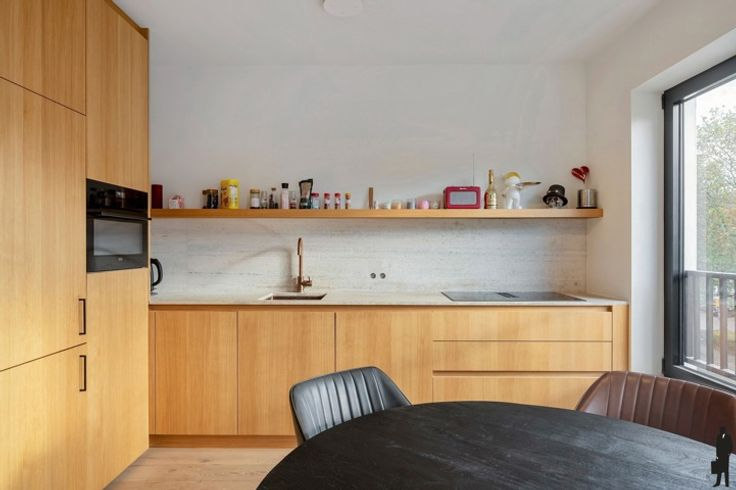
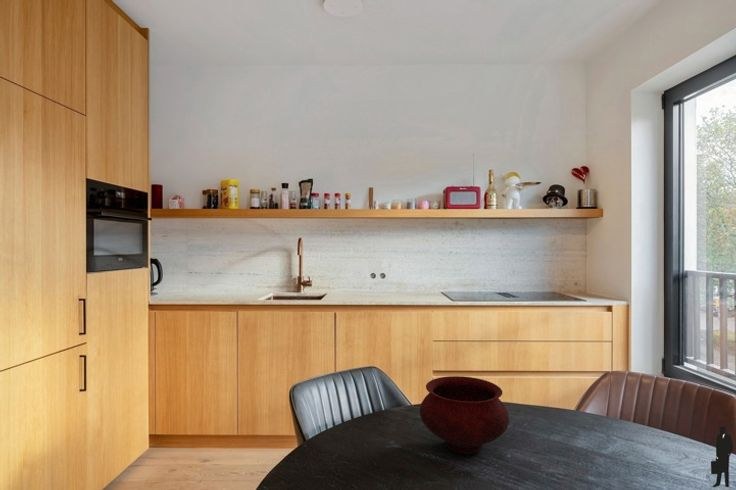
+ bowl [419,375,510,455]
